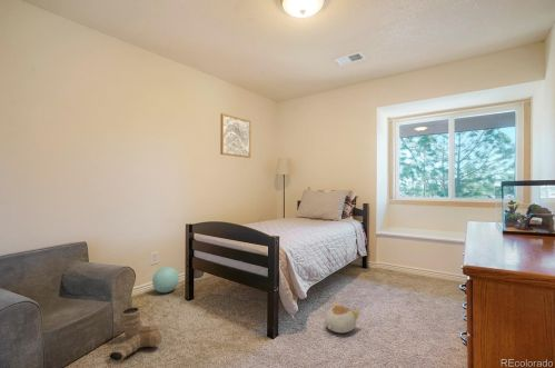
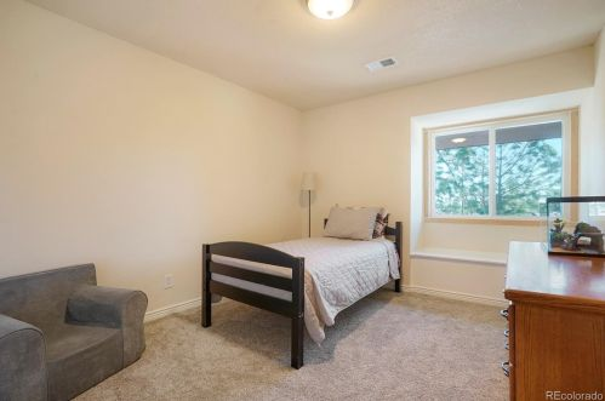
- plush toy [324,302,360,334]
- ball [151,266,180,294]
- wall art [219,112,251,159]
- boots [108,306,162,362]
